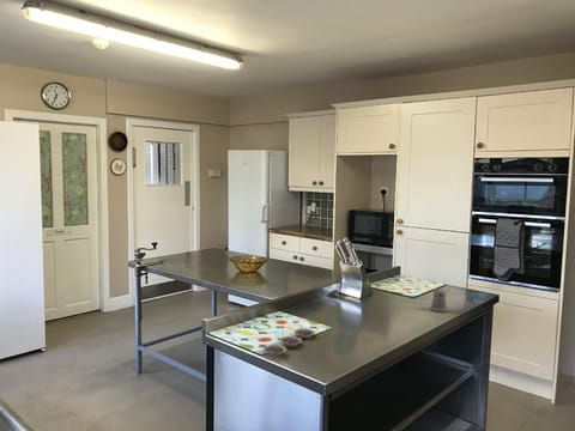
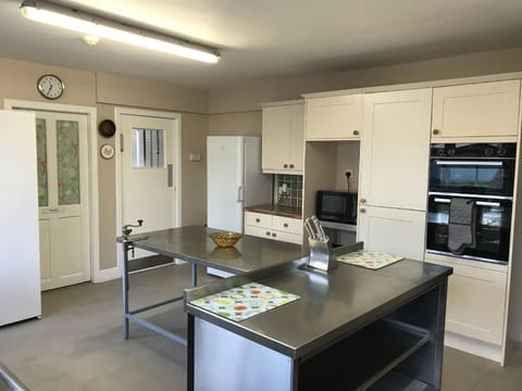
- plate [261,328,316,357]
- pepper shaker [429,289,450,314]
